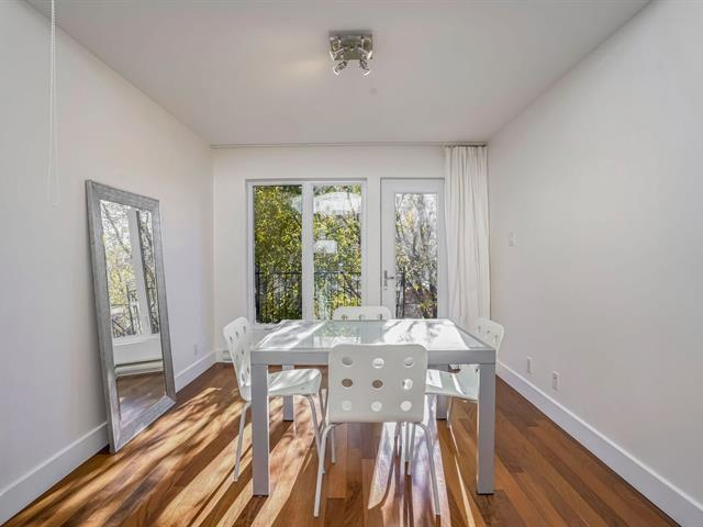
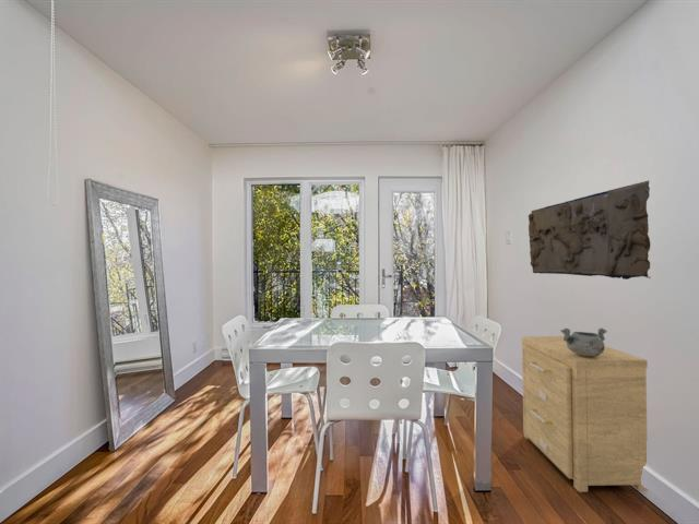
+ relief sculpture [528,179,651,281]
+ side table [521,335,649,493]
+ decorative bowl [560,327,608,357]
